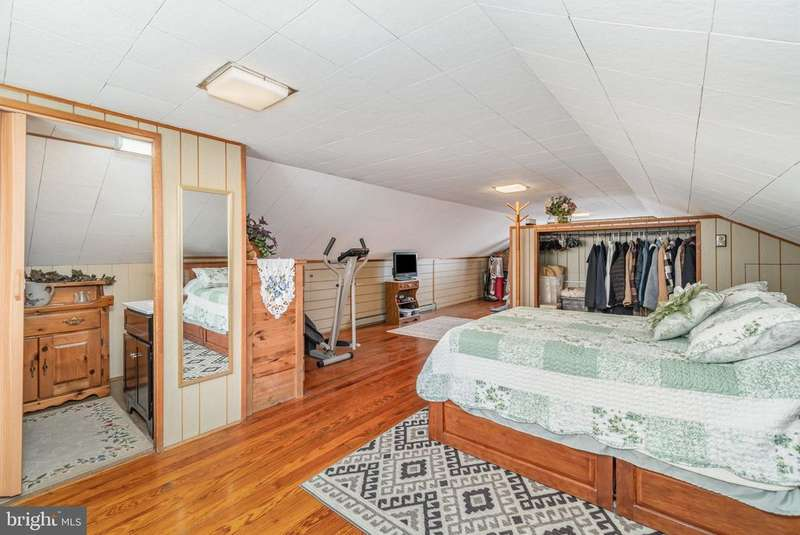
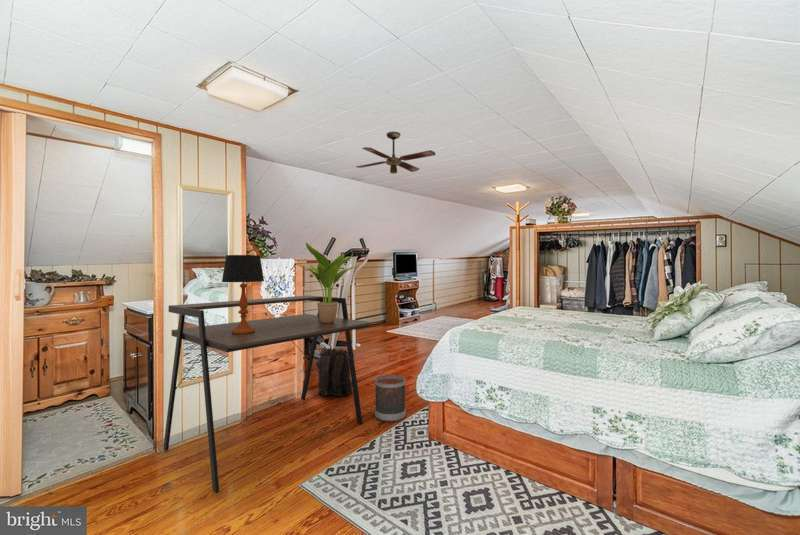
+ backpack [317,347,353,398]
+ desk [162,295,373,494]
+ potted plant [295,242,357,323]
+ table lamp [221,254,265,334]
+ ceiling fan [355,131,436,175]
+ wastebasket [374,374,407,422]
